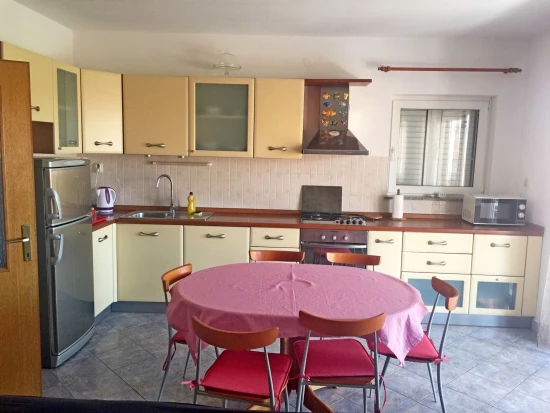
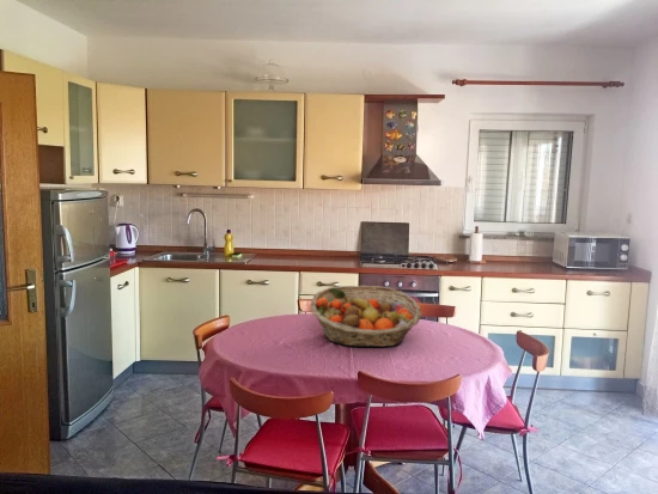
+ fruit basket [310,285,422,348]
